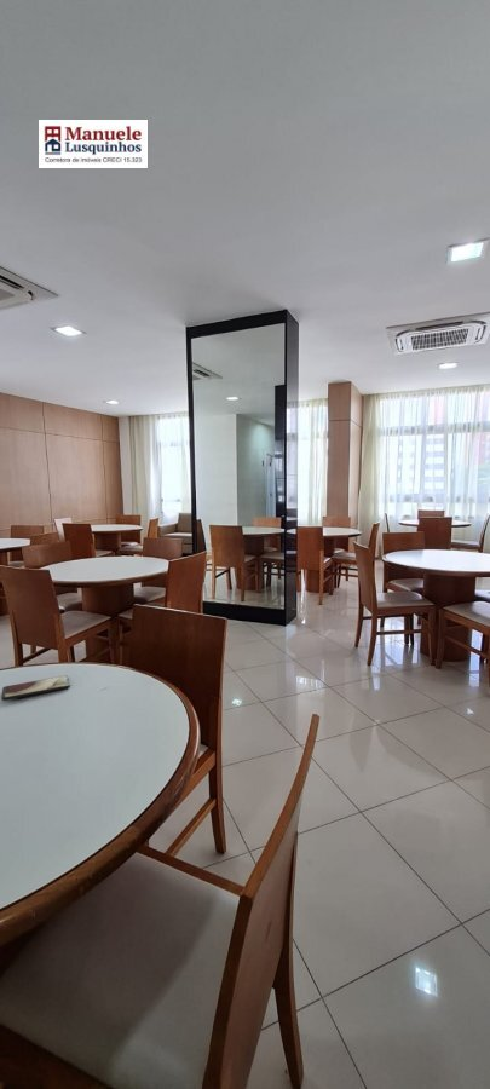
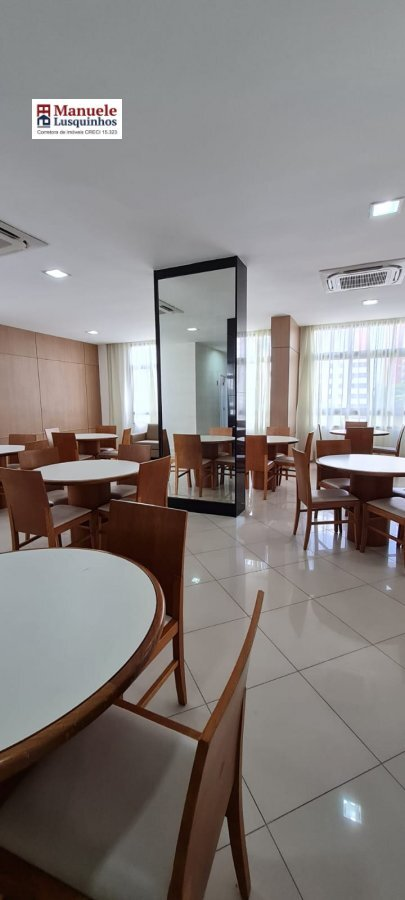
- smartphone [0,674,71,702]
